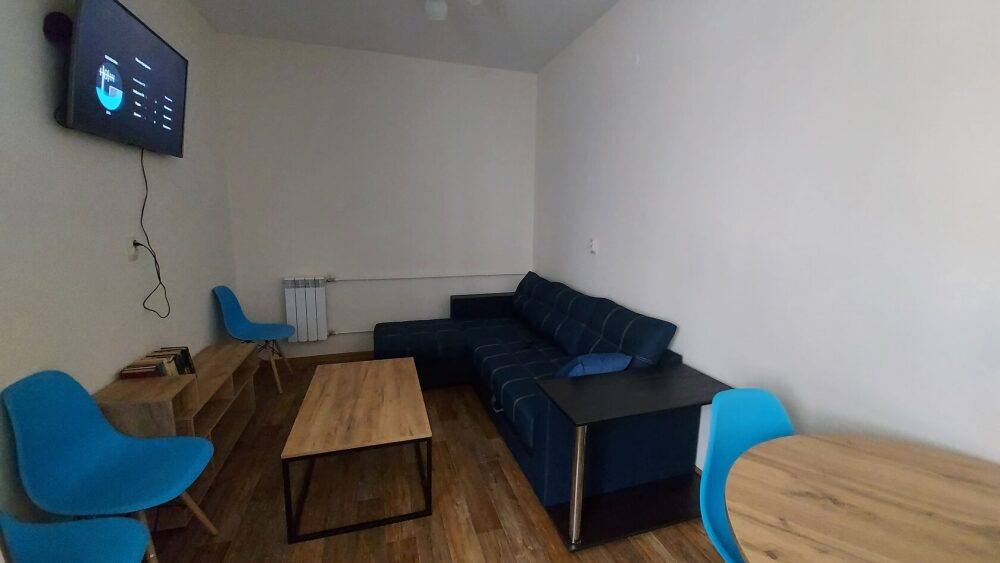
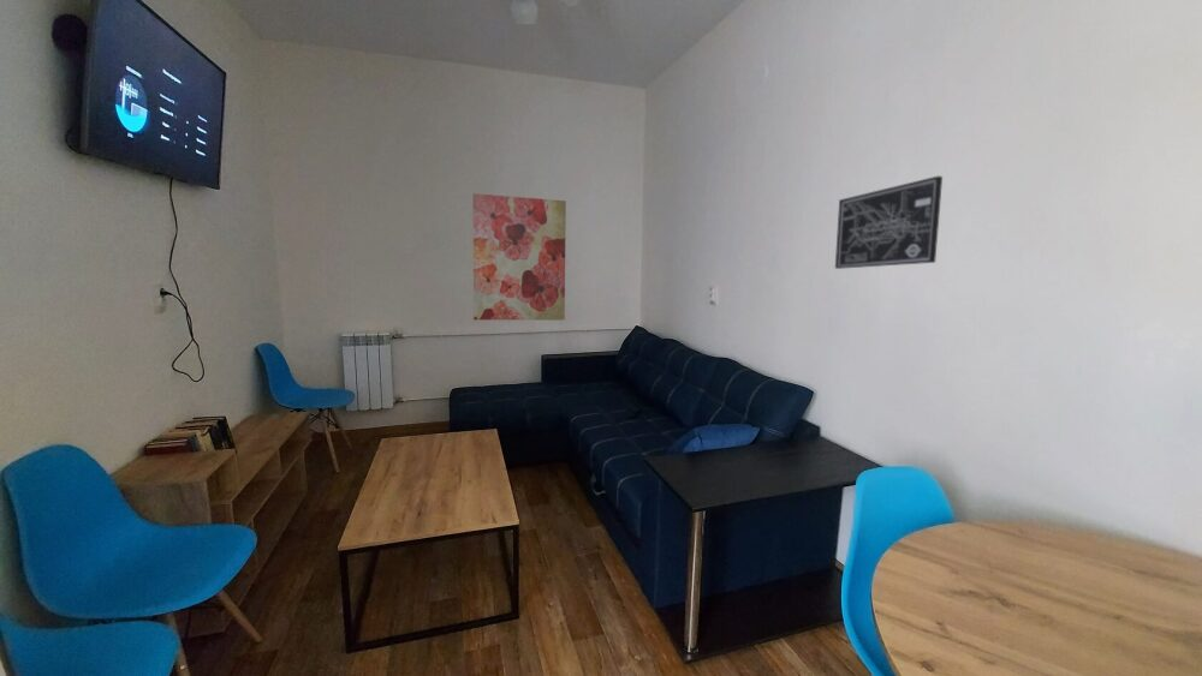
+ wall art [834,175,944,270]
+ wall art [471,192,567,321]
